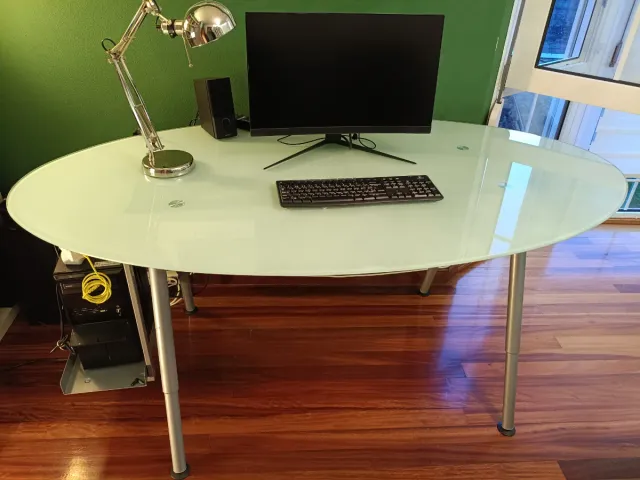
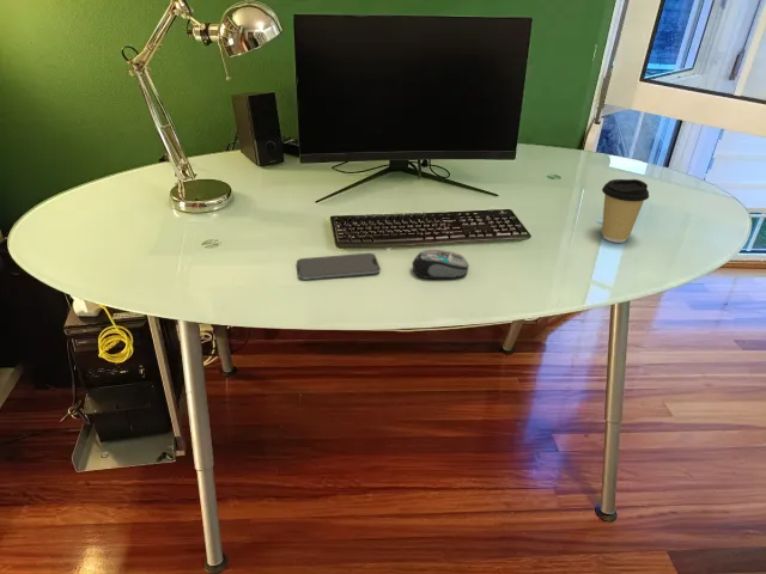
+ computer mouse [412,249,470,280]
+ smartphone [296,252,382,281]
+ coffee cup [601,178,650,244]
